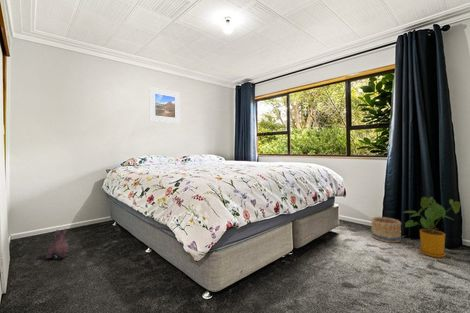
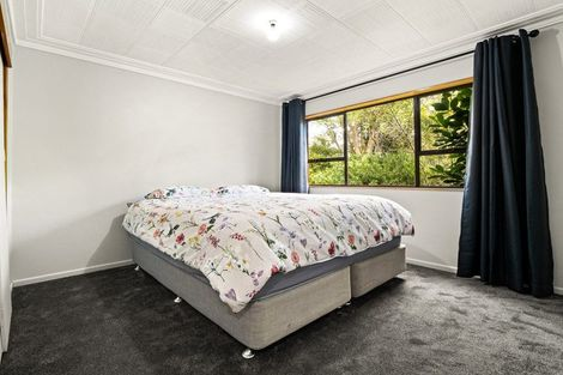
- basket [370,216,402,244]
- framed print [148,86,181,124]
- house plant [401,196,462,258]
- plush toy [45,227,69,260]
